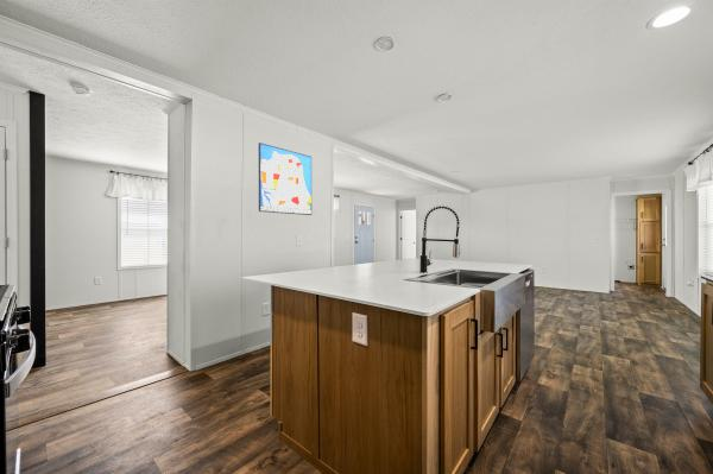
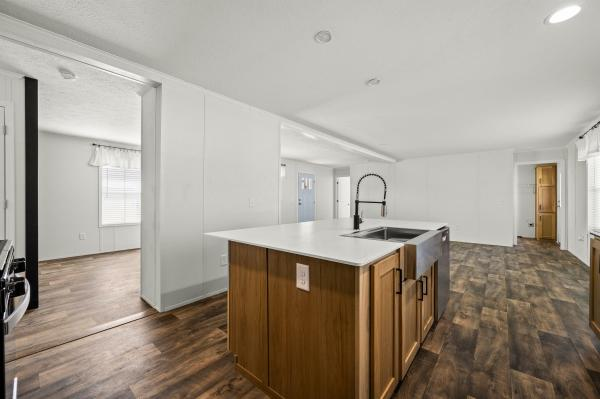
- wall art [258,141,313,216]
